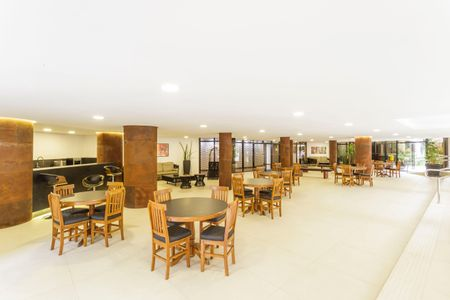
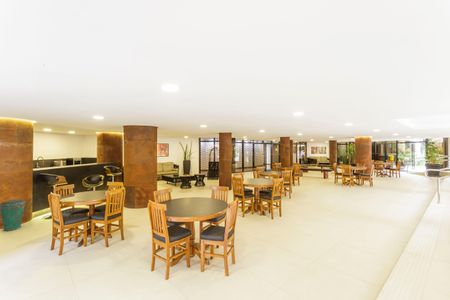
+ trash can [0,198,26,232]
